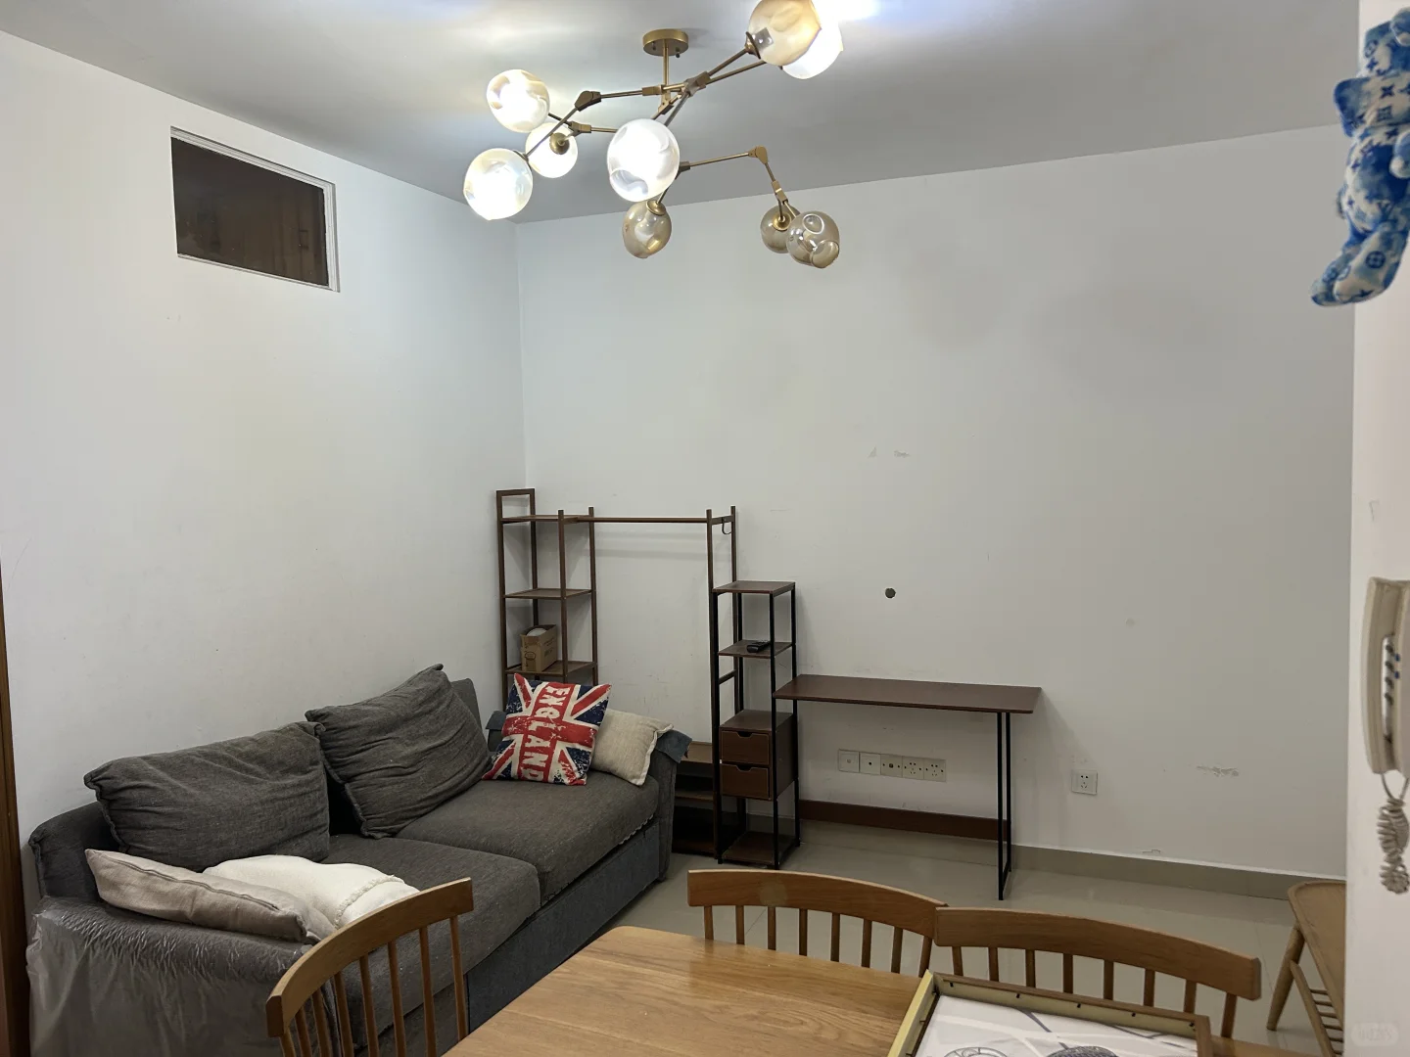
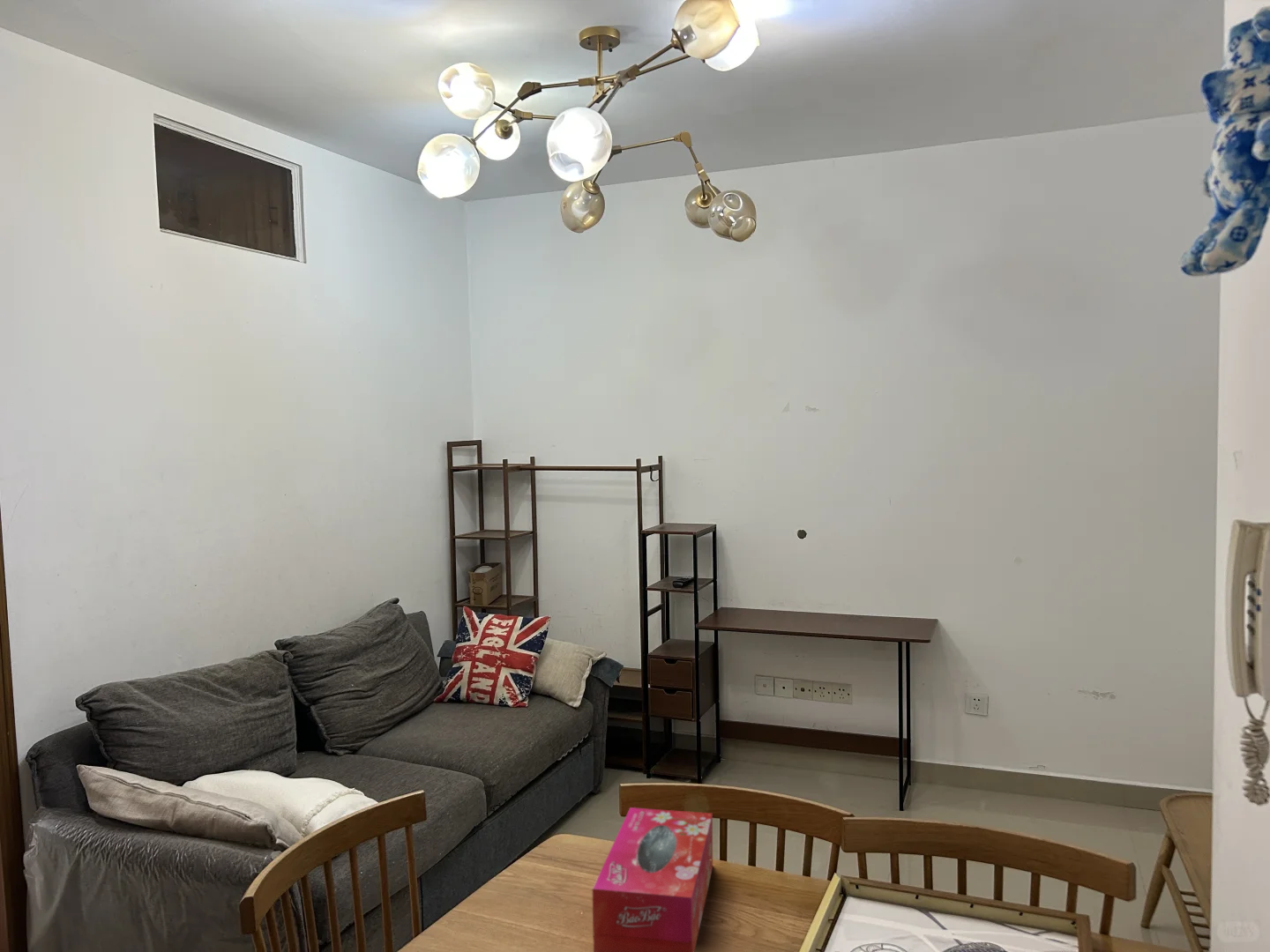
+ tissue box [592,807,713,952]
